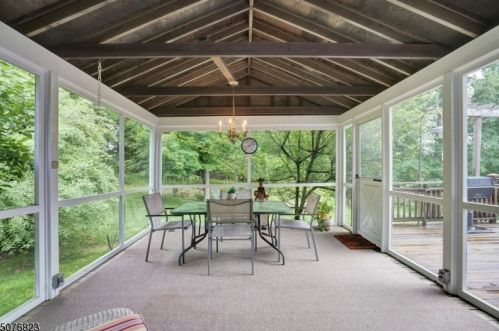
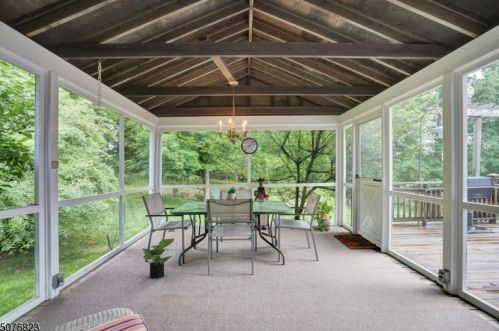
+ potted plant [142,237,175,279]
